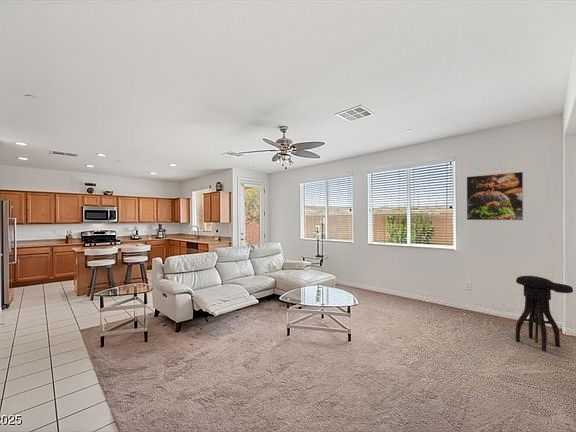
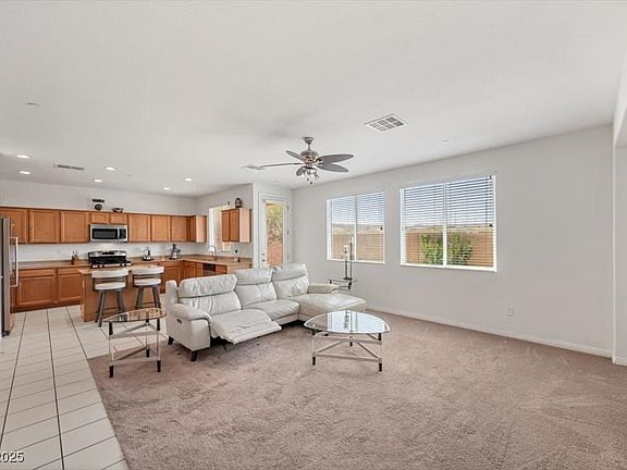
- stool [515,275,574,352]
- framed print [466,171,524,221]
